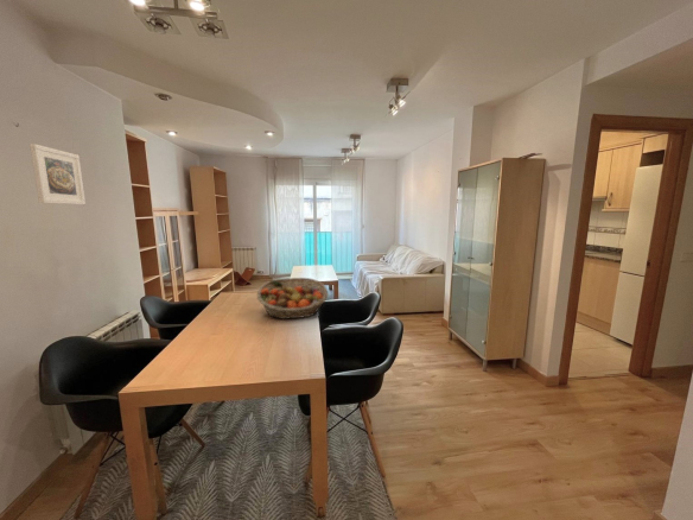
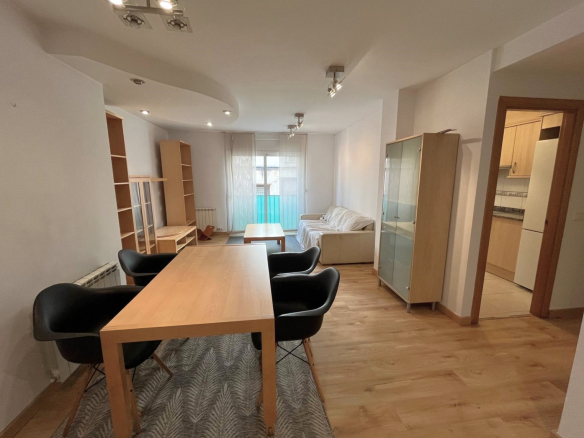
- fruit basket [256,277,329,321]
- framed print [28,142,87,205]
